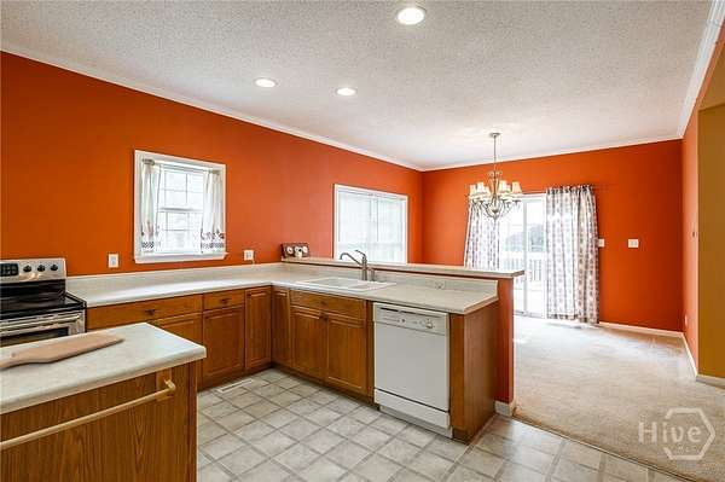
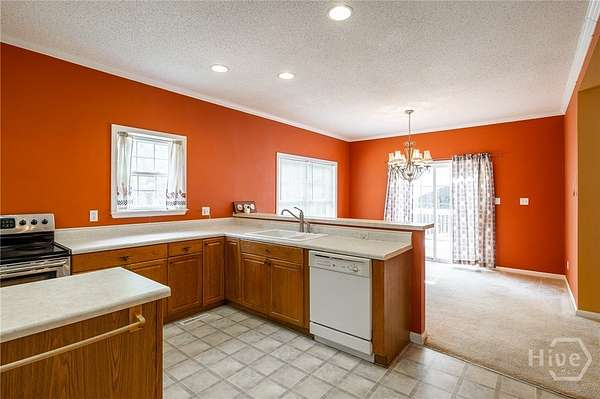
- chopping board [0,333,126,370]
